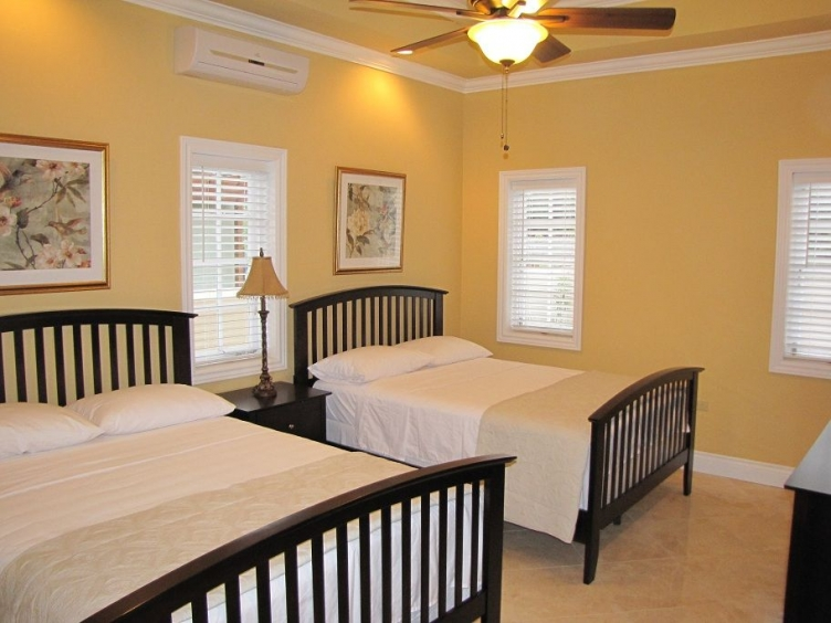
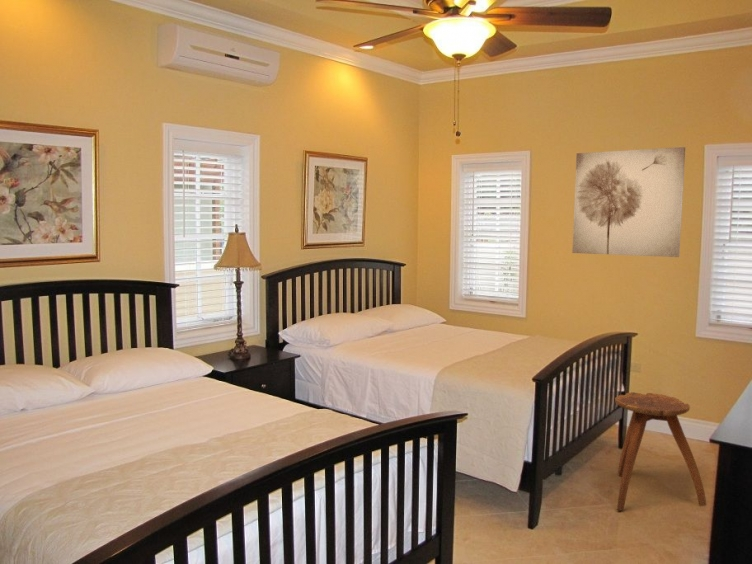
+ wall art [571,146,686,258]
+ stool [614,391,707,512]
